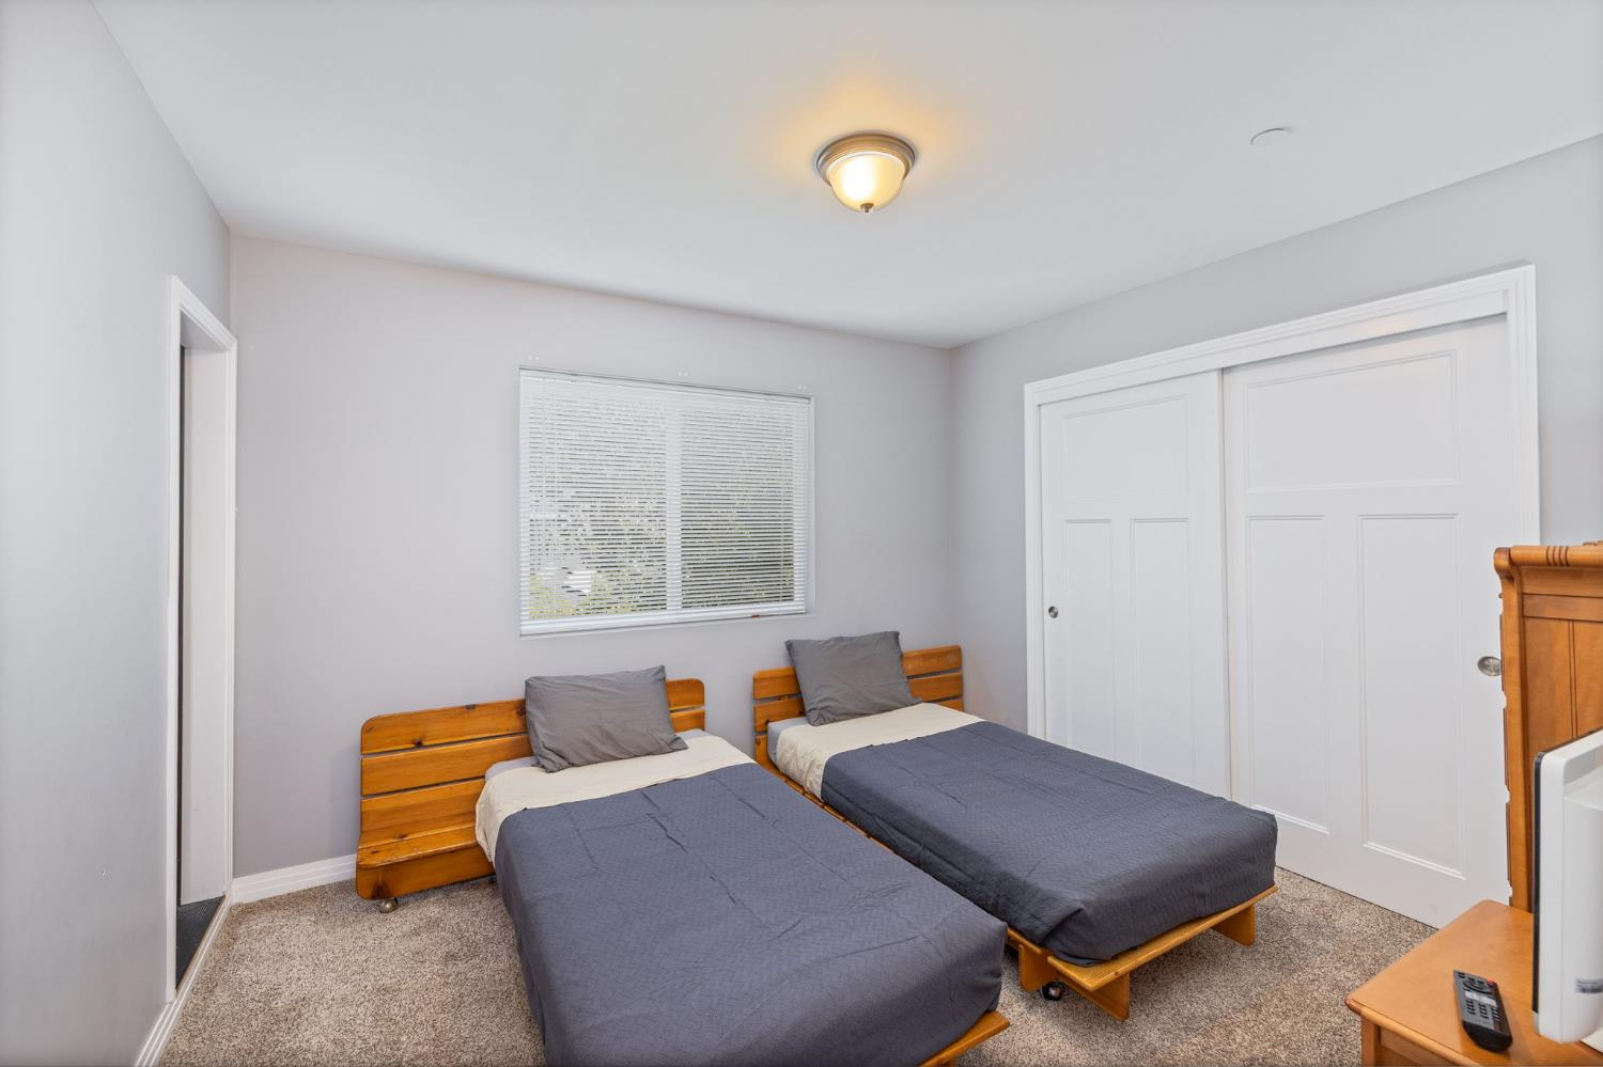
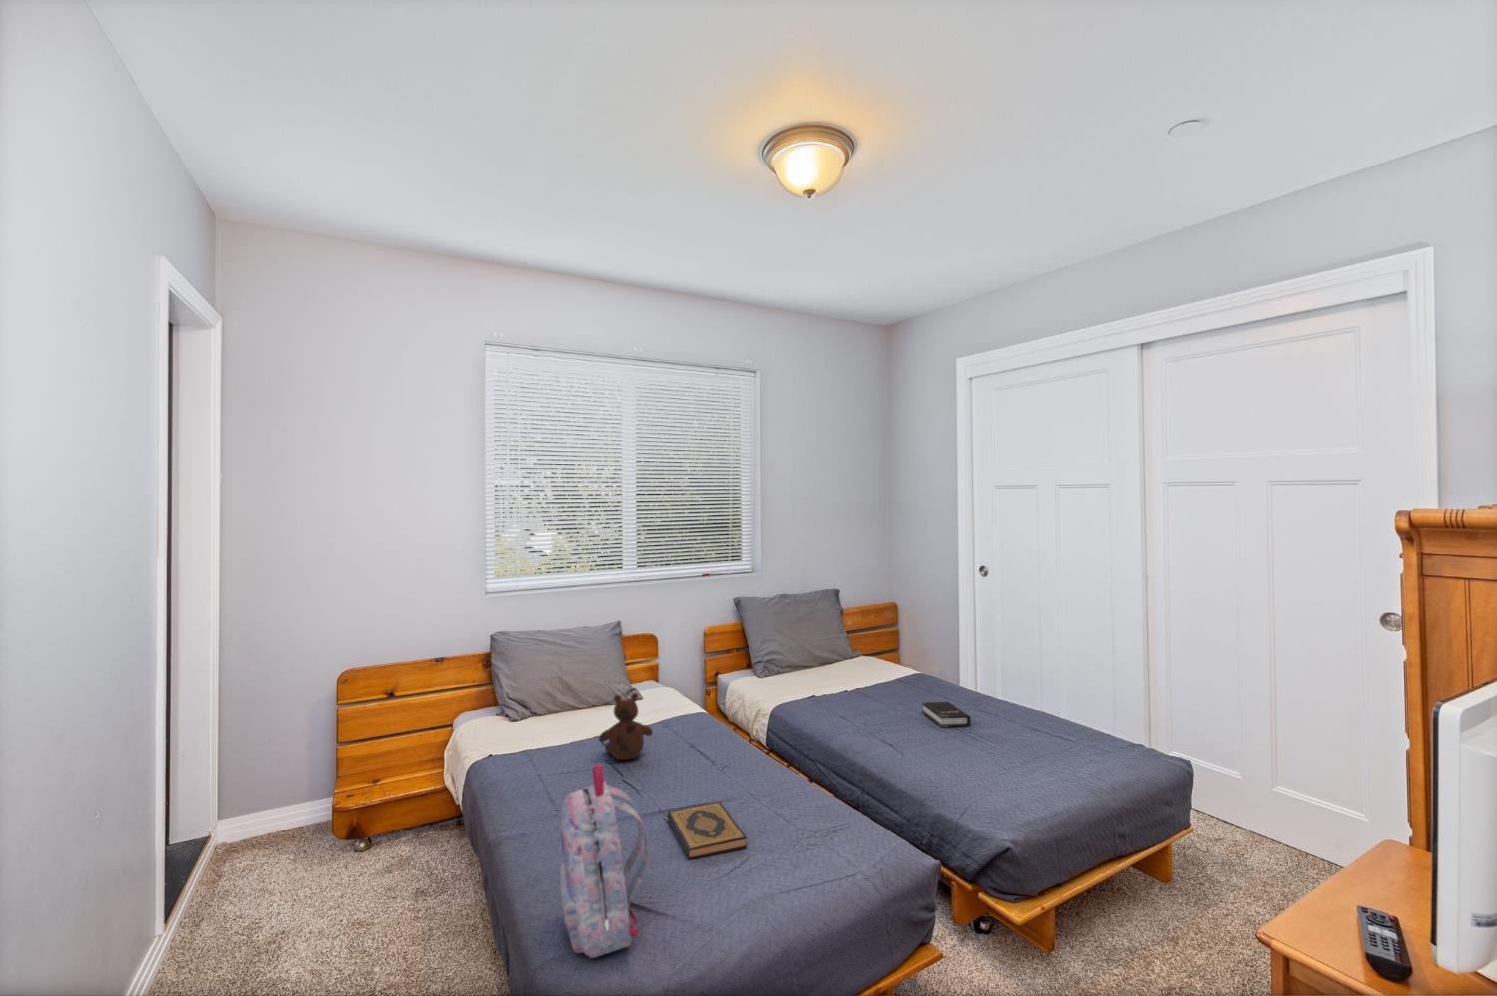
+ hardback book [921,701,972,728]
+ hardback book [666,800,747,860]
+ backpack [559,763,651,959]
+ teddy bear [598,691,654,760]
